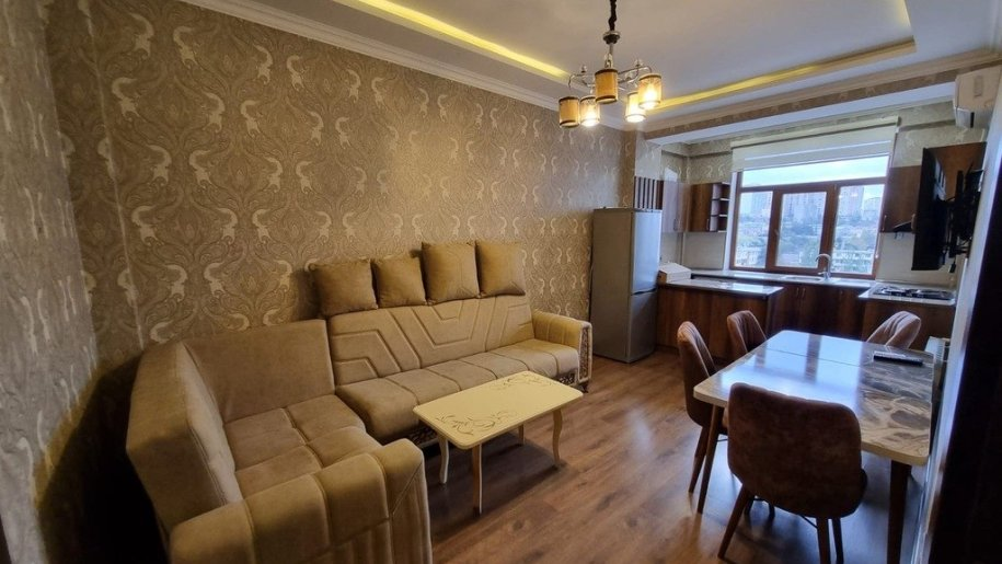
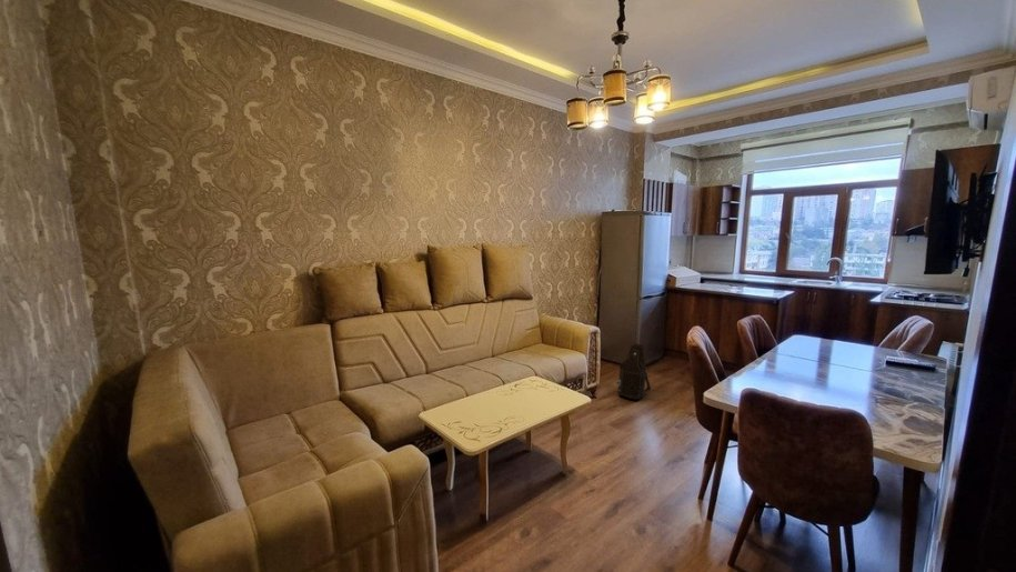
+ shoulder bag [615,342,652,401]
